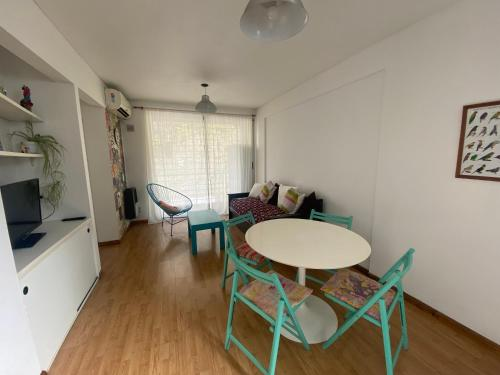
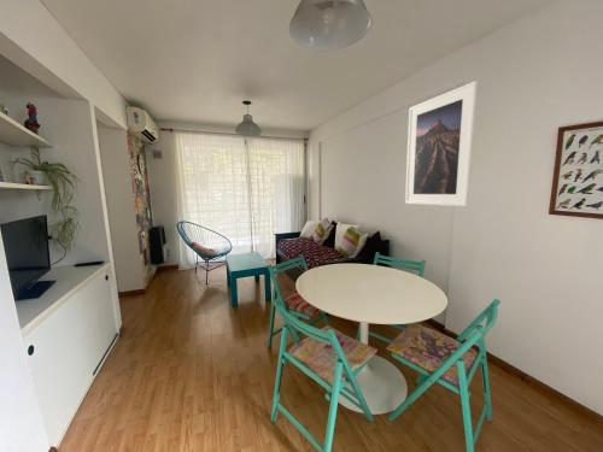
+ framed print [404,80,479,207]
